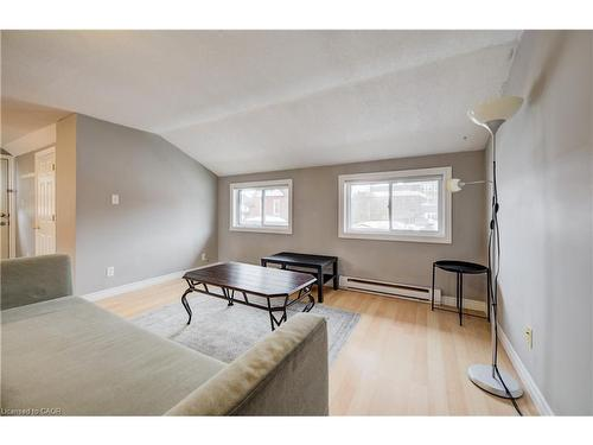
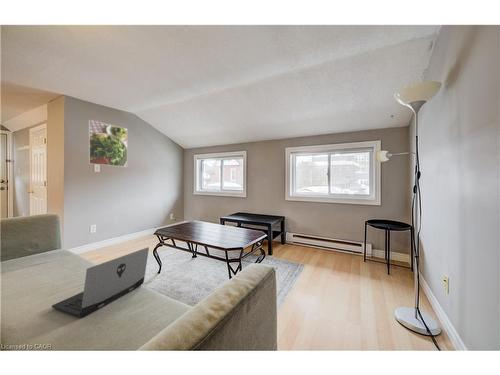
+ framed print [87,119,128,168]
+ laptop [51,246,150,319]
